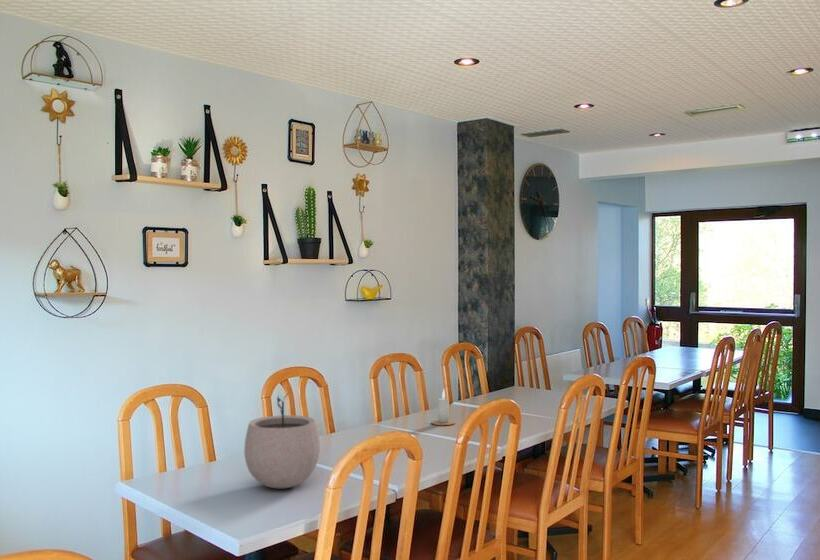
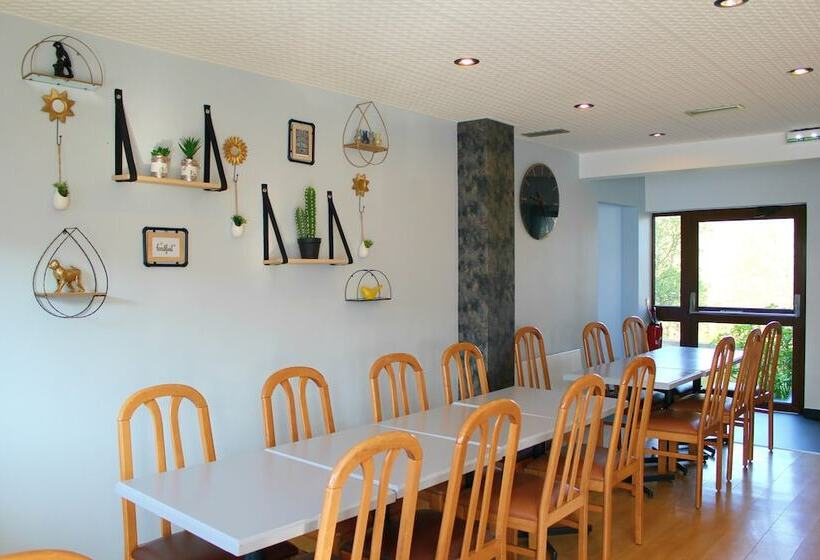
- candle [431,388,456,426]
- plant pot [243,392,321,489]
